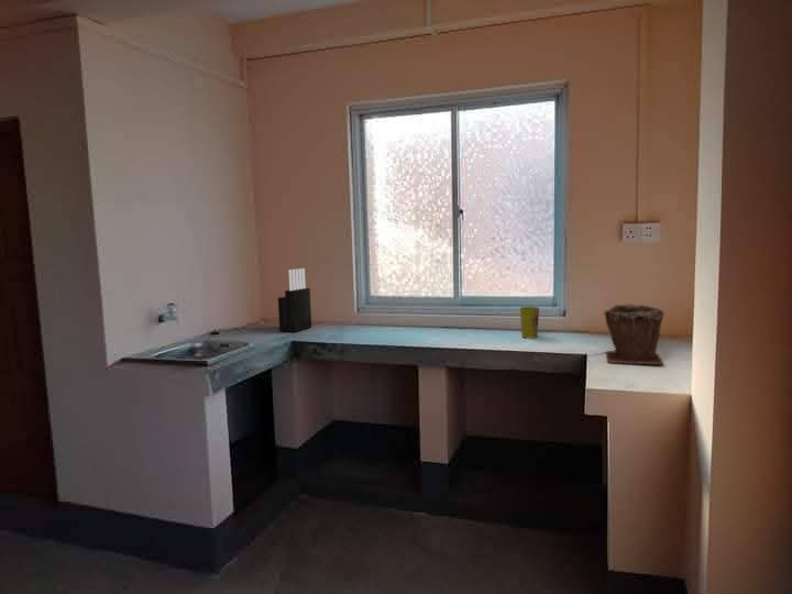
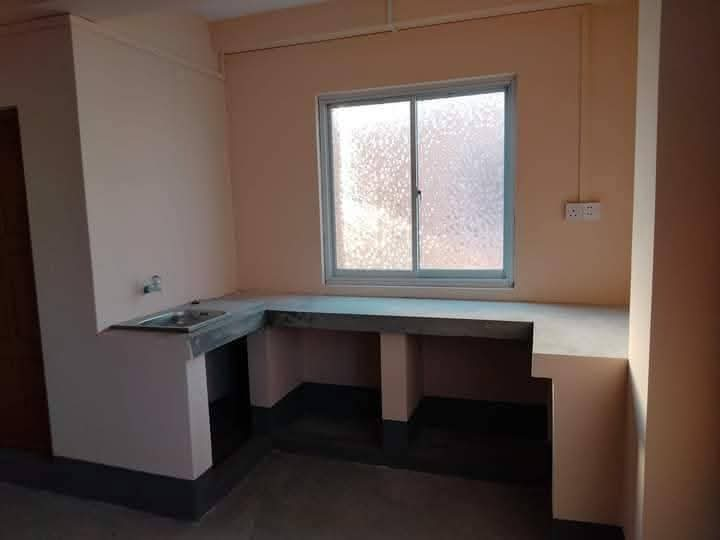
- plant pot [603,302,666,365]
- cup [519,306,540,339]
- knife block [277,267,312,333]
